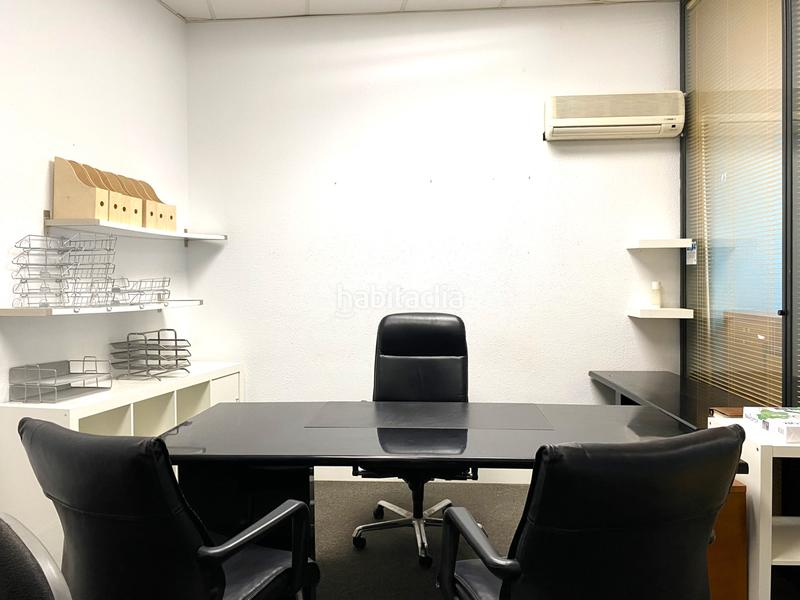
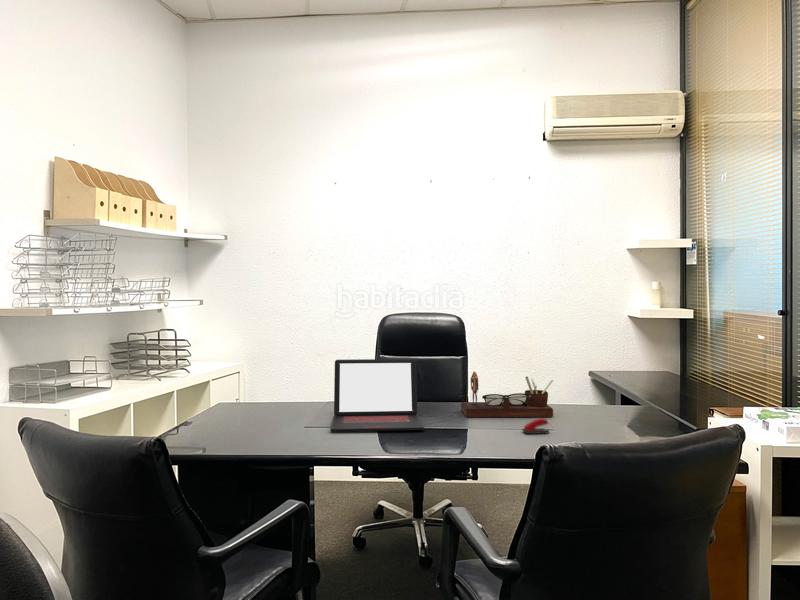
+ laptop [330,358,425,433]
+ desk organizer [460,371,554,418]
+ stapler [521,417,550,435]
